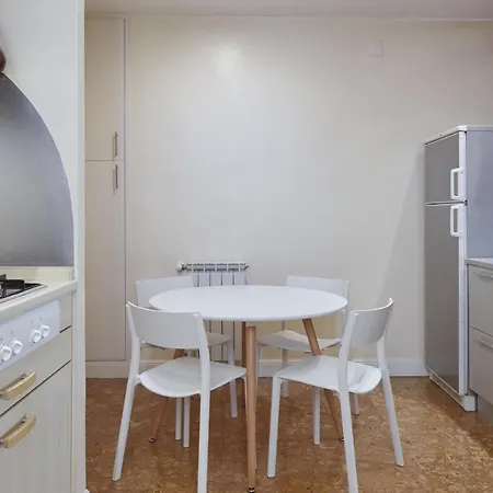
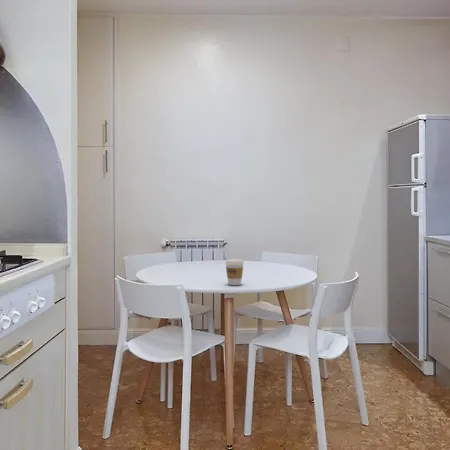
+ coffee cup [224,258,245,286]
